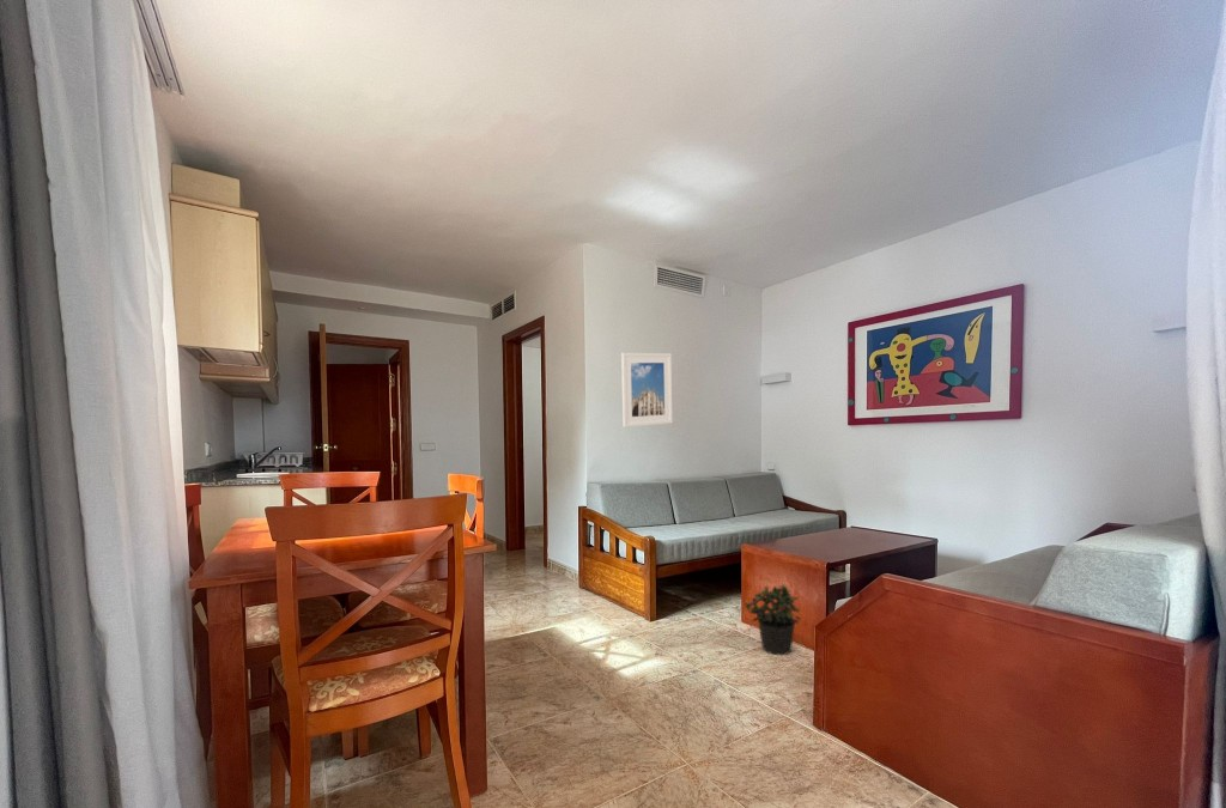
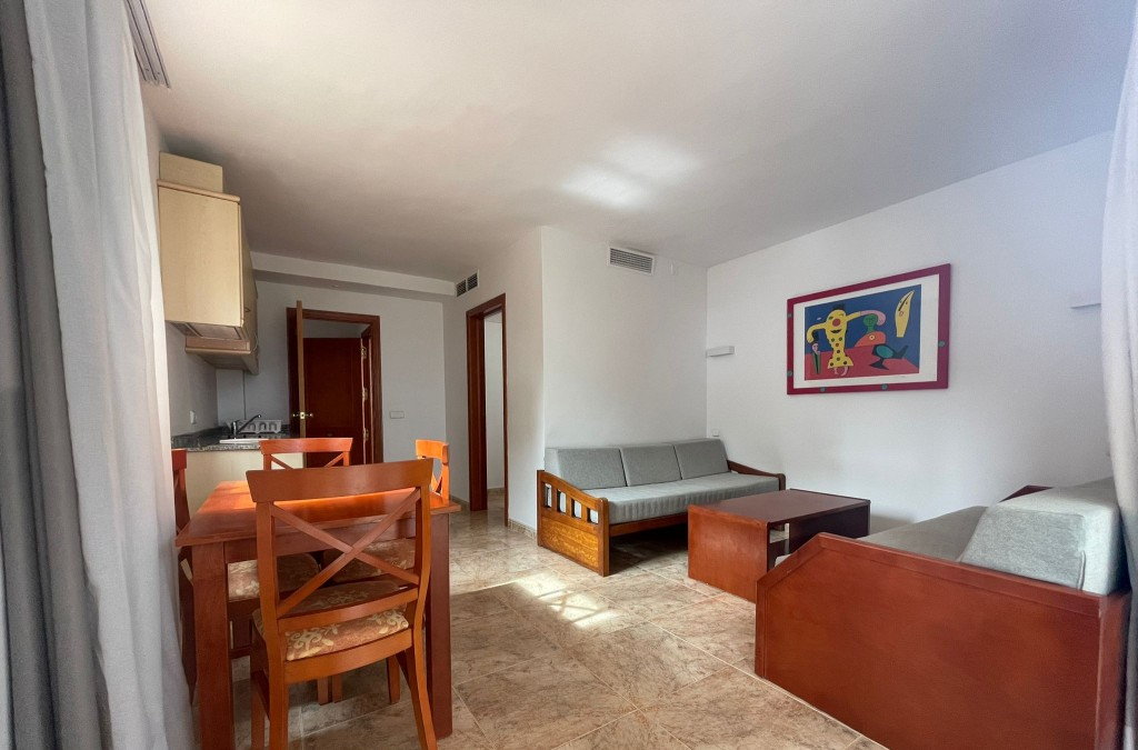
- potted plant [742,583,802,656]
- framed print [620,352,674,429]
